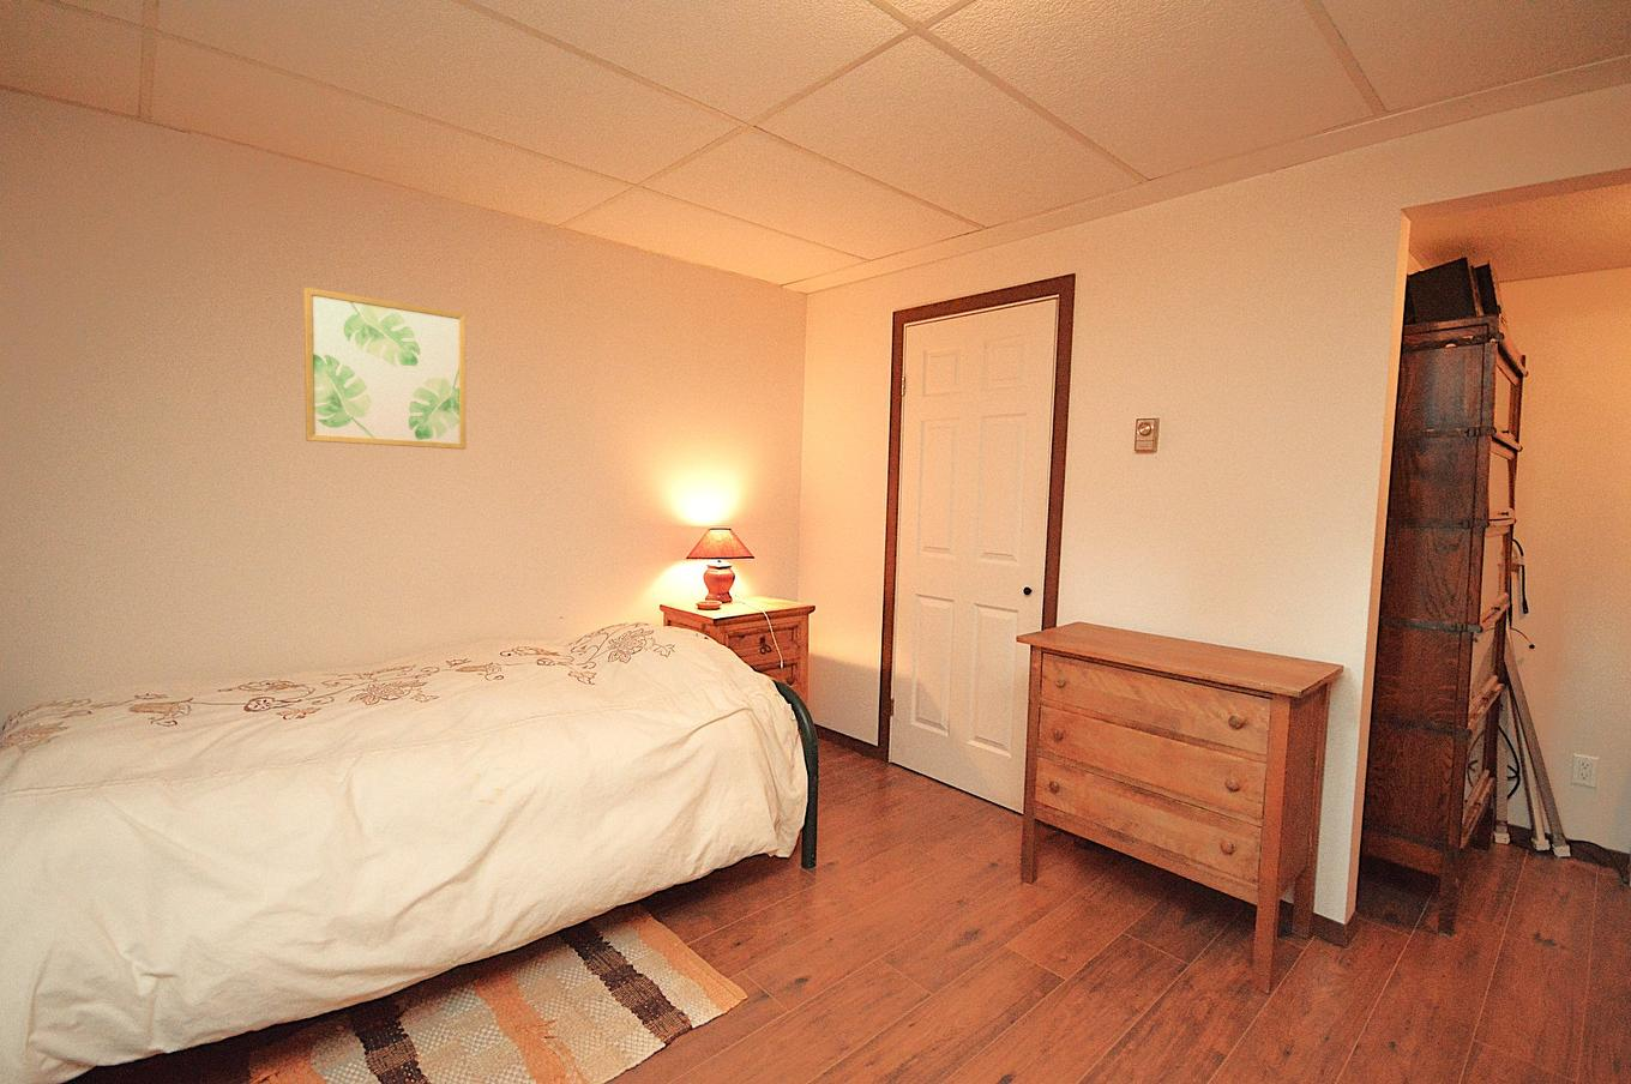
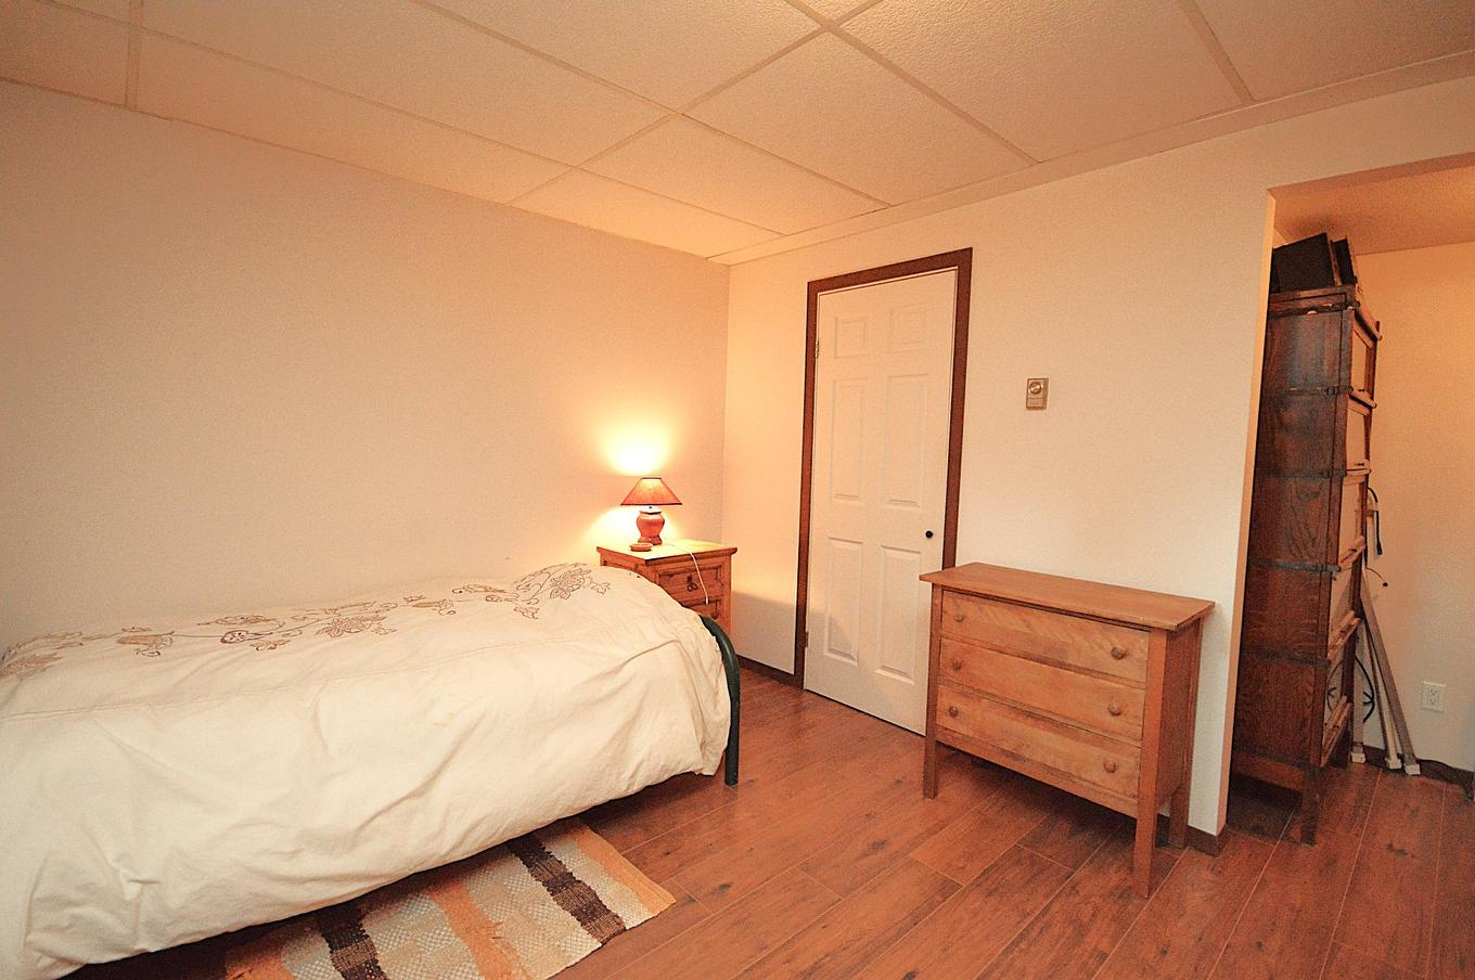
- wall art [302,287,467,451]
